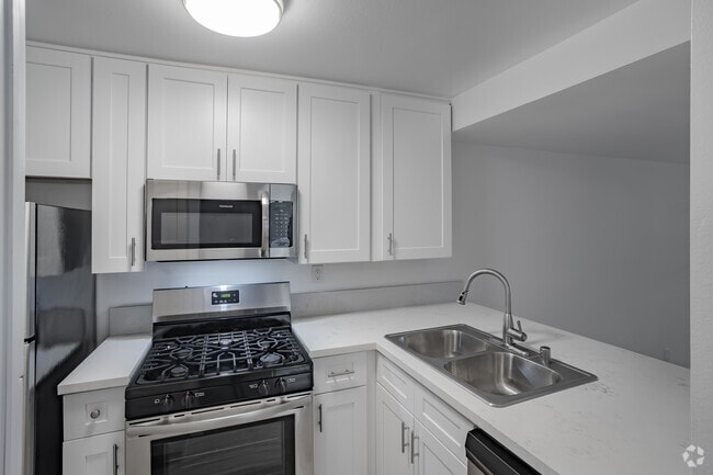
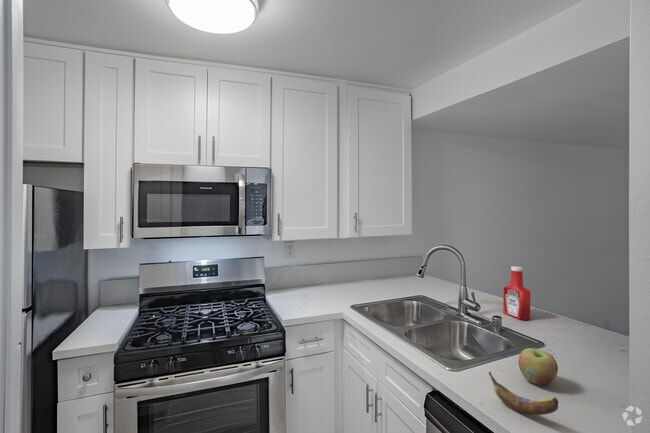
+ soap bottle [502,266,531,321]
+ banana [488,371,559,416]
+ apple [517,347,559,386]
